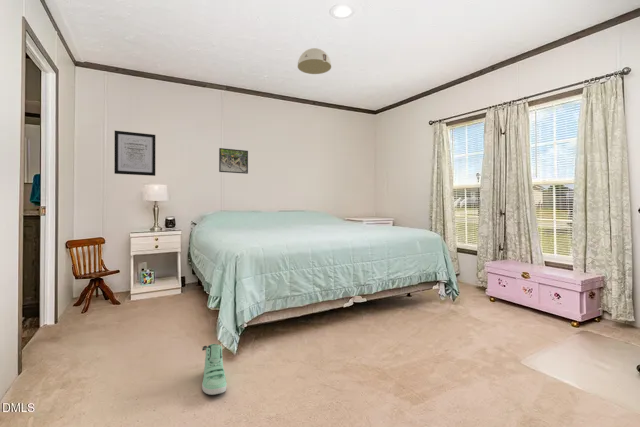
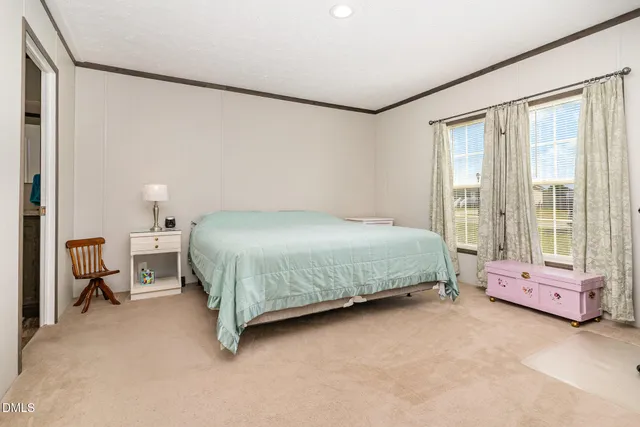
- wall art [113,130,156,177]
- sneaker [201,343,228,396]
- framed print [218,147,249,175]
- ceiling light [297,47,332,75]
